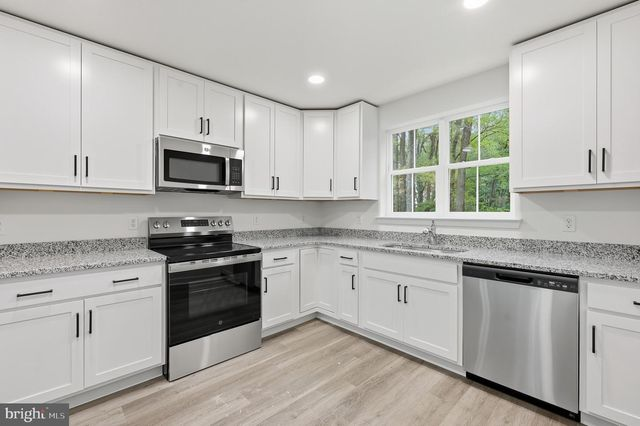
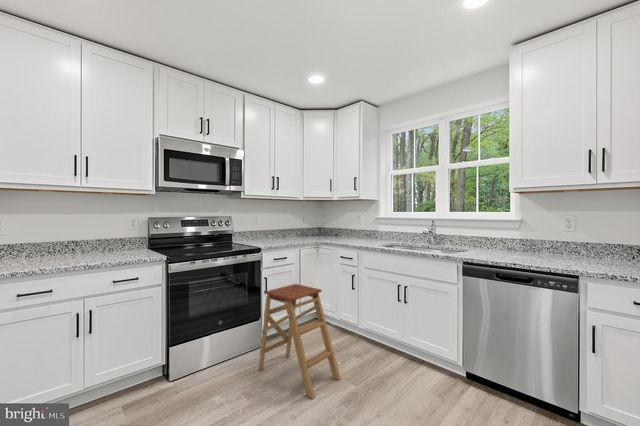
+ step ladder [258,283,342,400]
